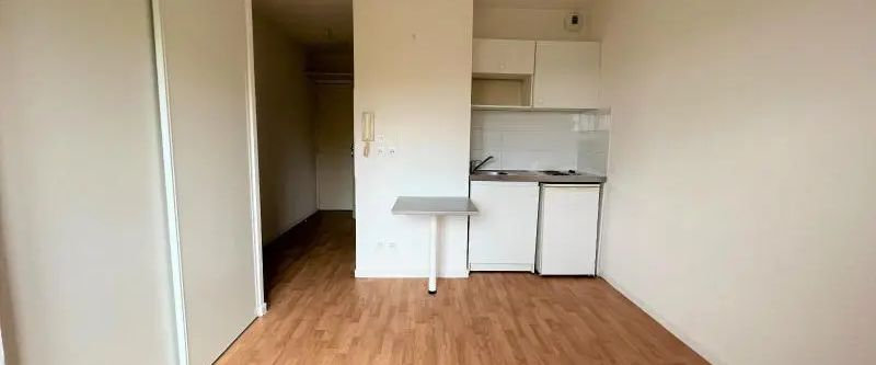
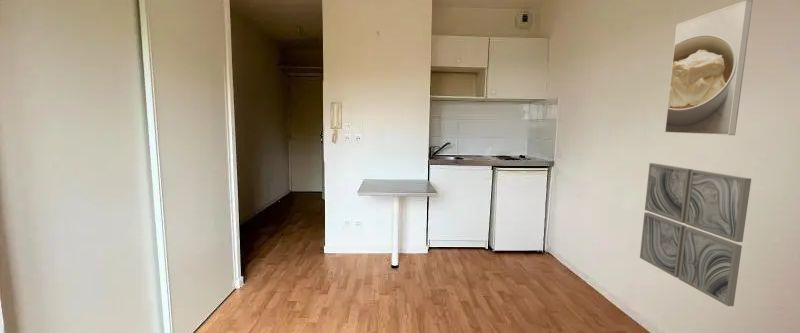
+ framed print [664,0,754,136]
+ wall art [639,162,752,307]
